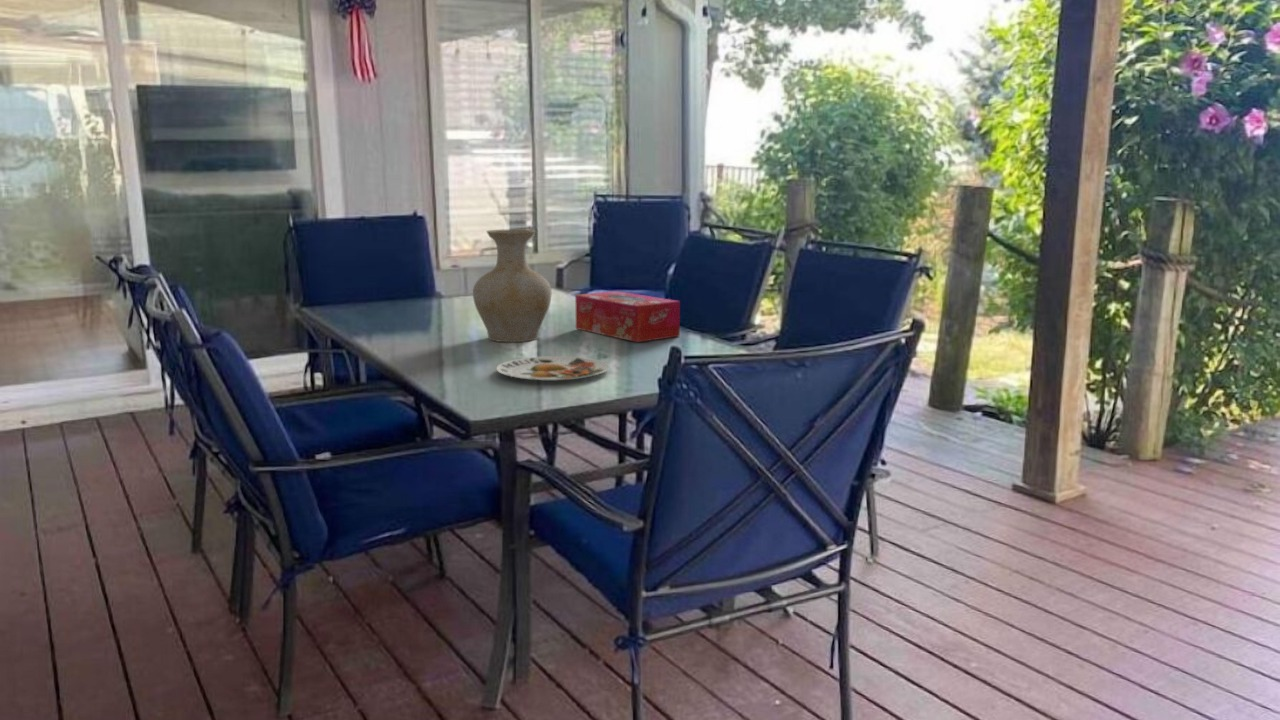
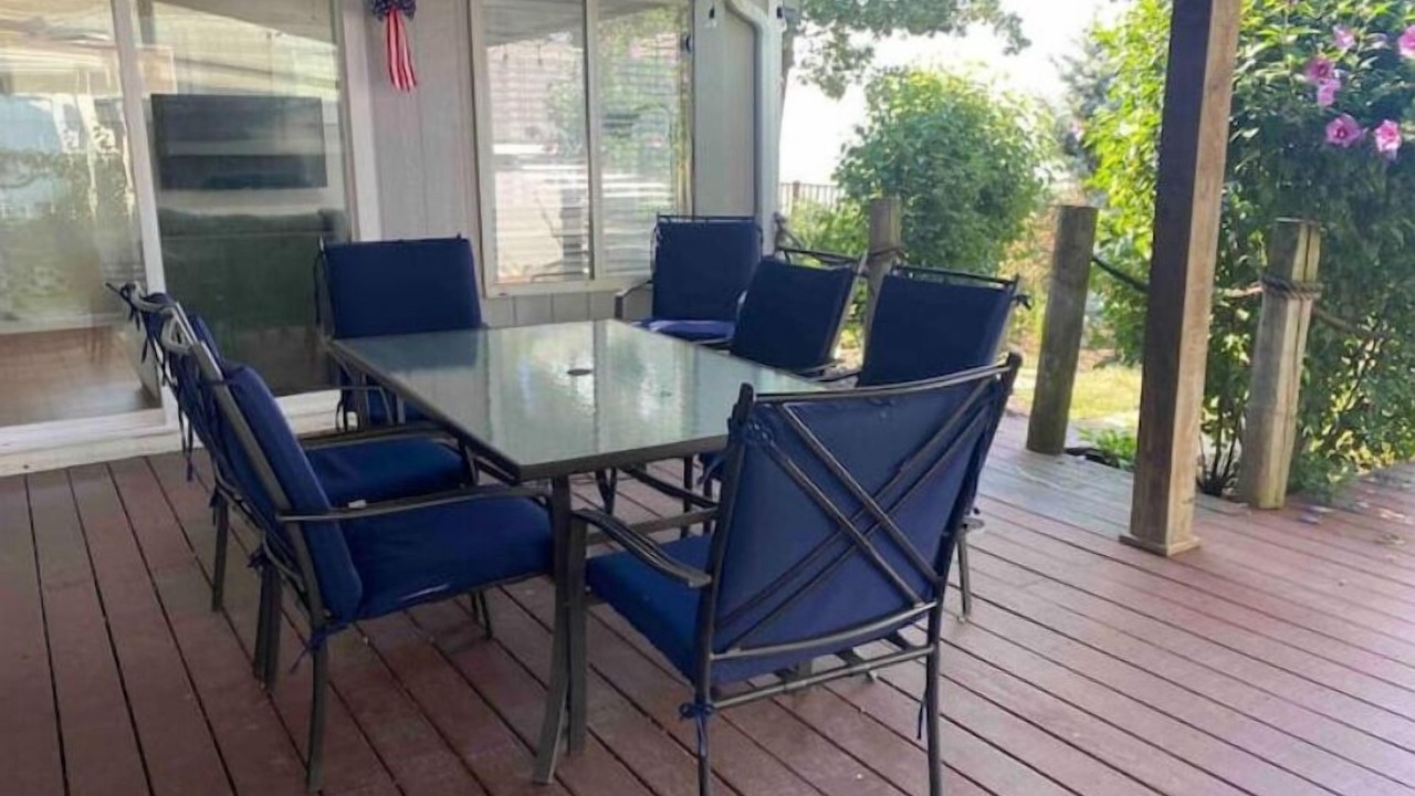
- vase [472,228,552,343]
- tissue box [574,290,681,343]
- plate [495,355,611,382]
